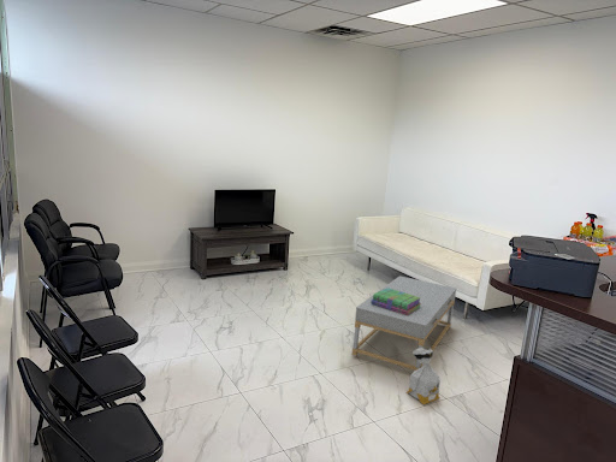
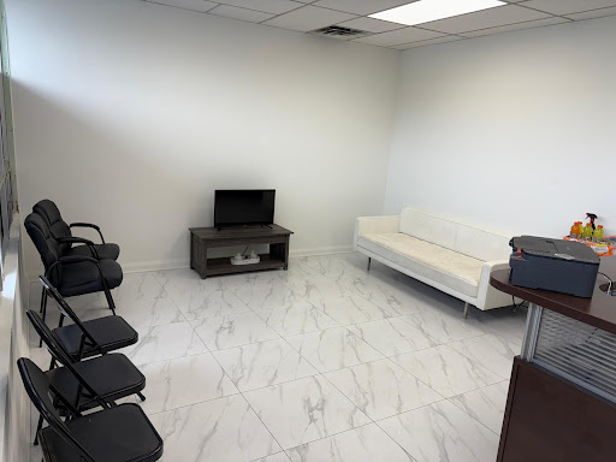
- bag [405,346,442,405]
- coffee table [350,276,457,372]
- stack of books [371,288,421,315]
